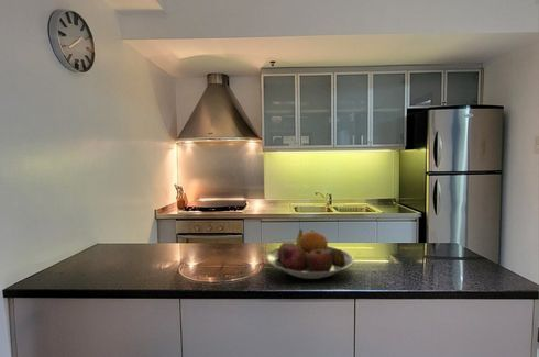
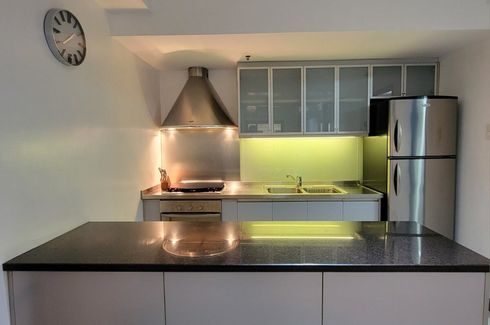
- fruit bowl [265,228,355,280]
